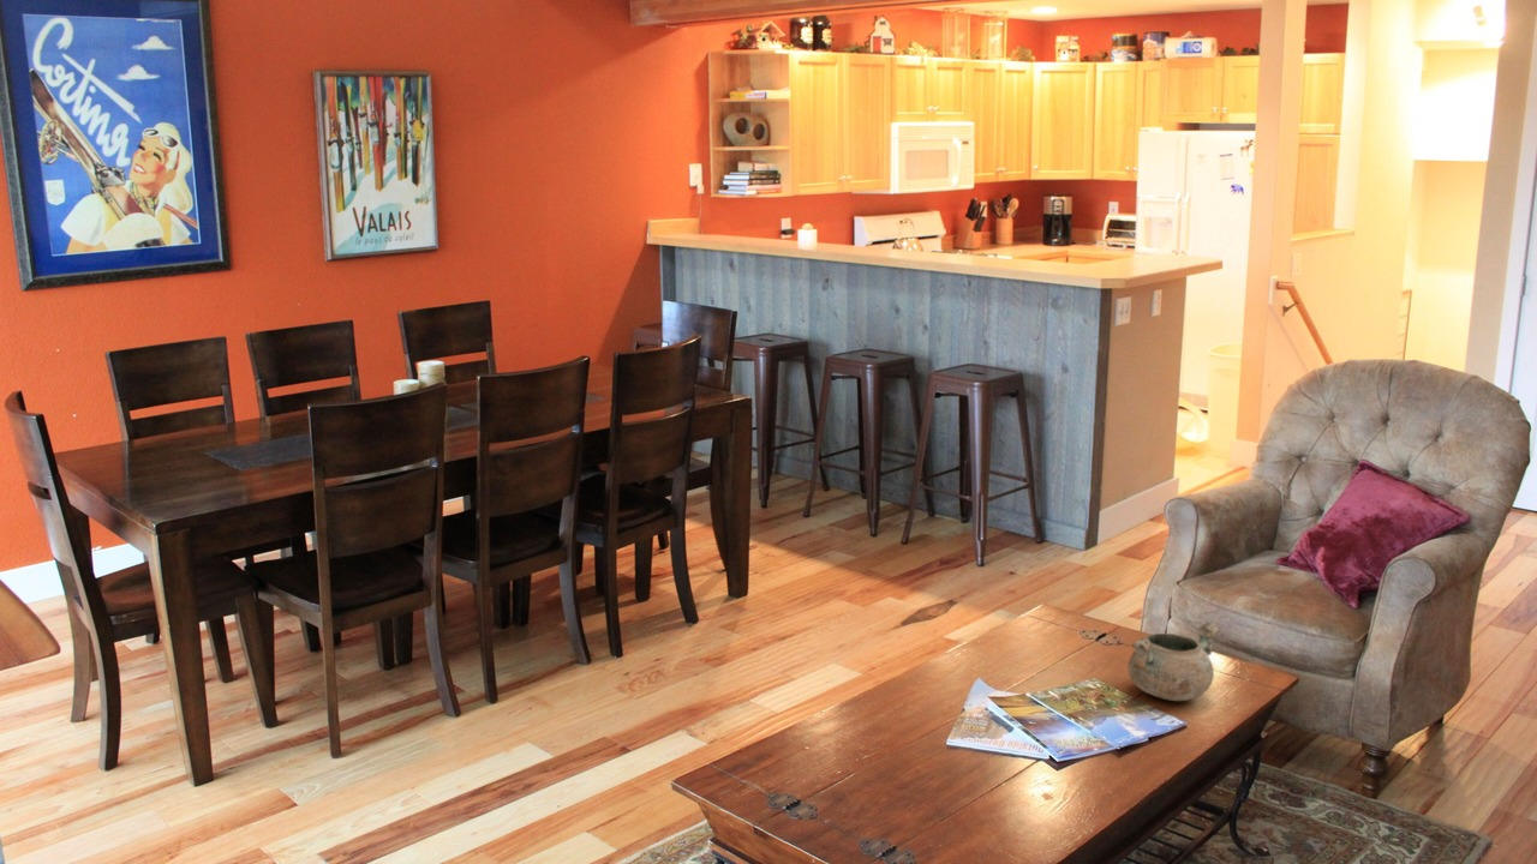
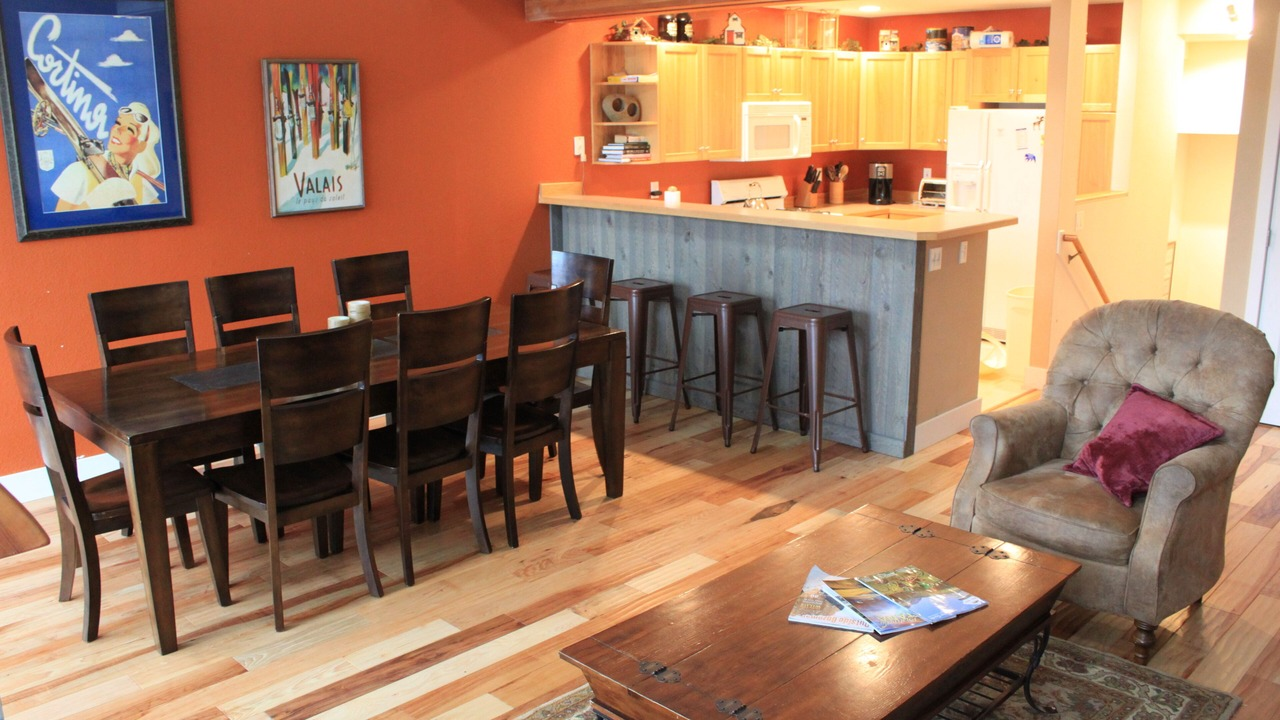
- decorative bowl [1126,622,1221,702]
